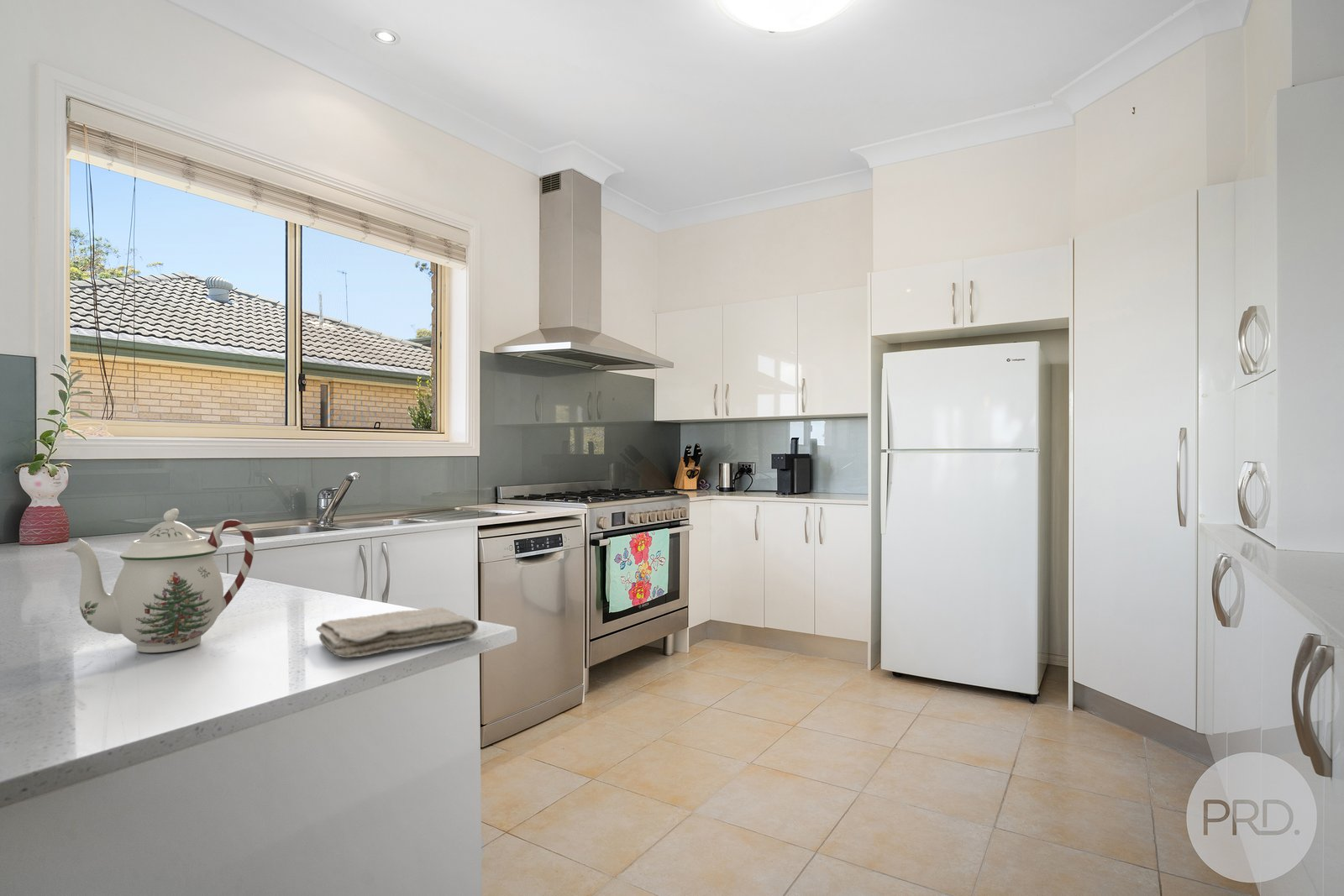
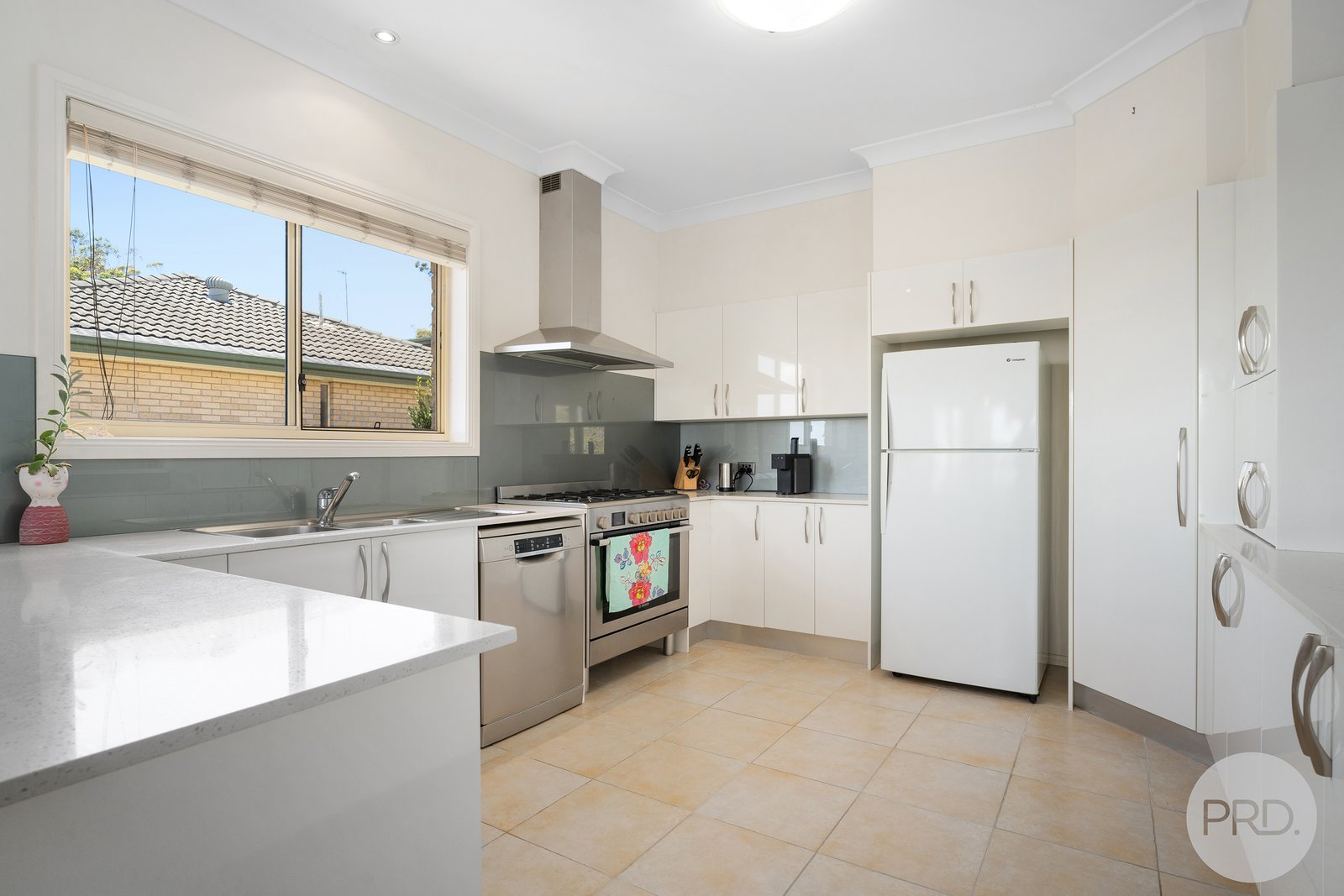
- washcloth [315,606,479,658]
- teapot [63,508,255,653]
